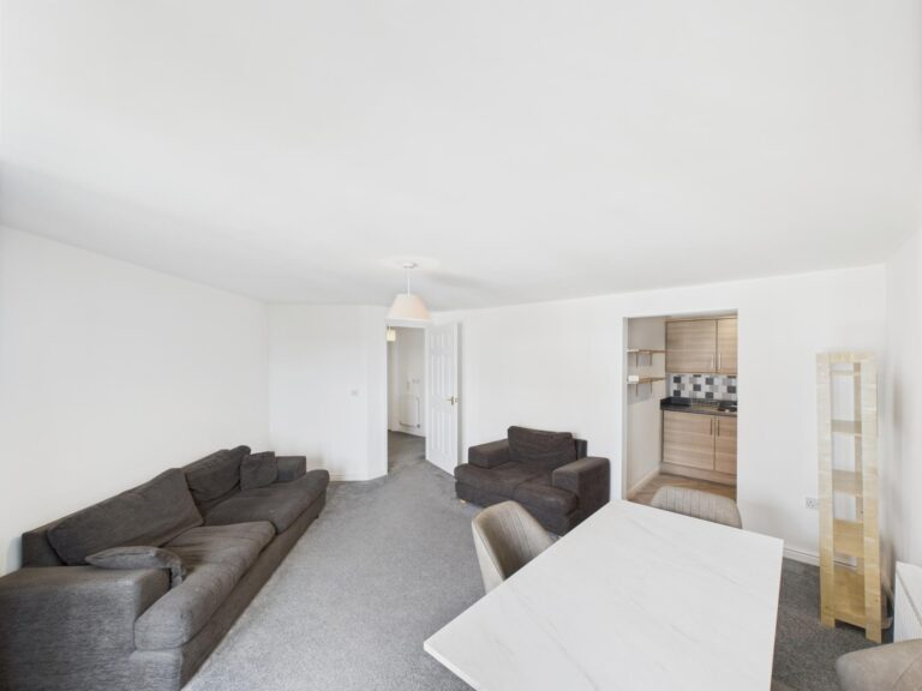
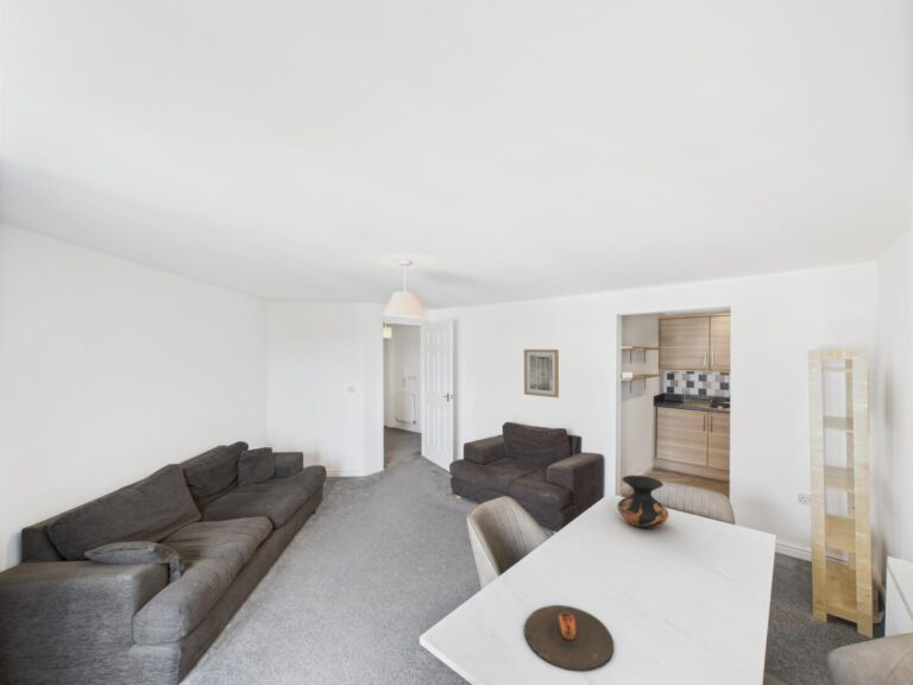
+ wall art [523,348,560,398]
+ vase [617,475,669,530]
+ plate [523,604,615,673]
